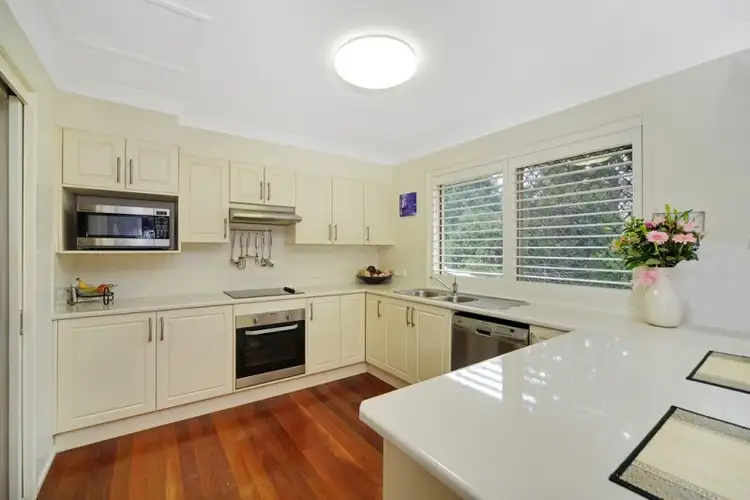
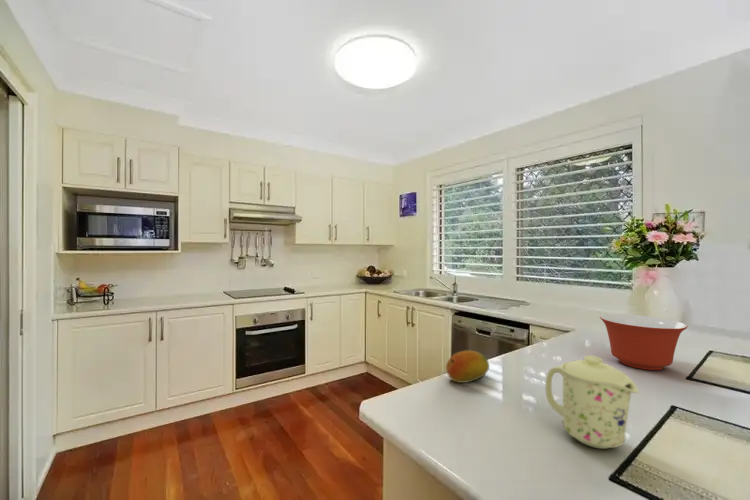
+ mixing bowl [599,313,688,371]
+ mug [545,355,640,450]
+ fruit [445,350,490,384]
